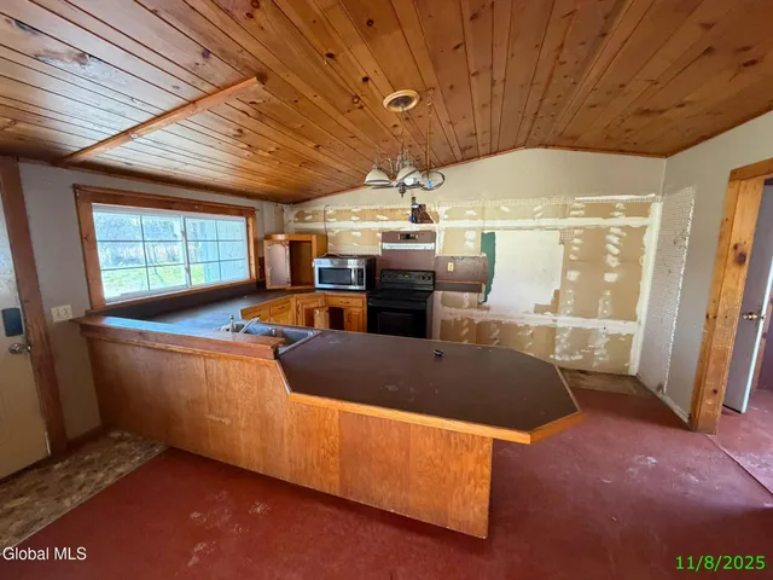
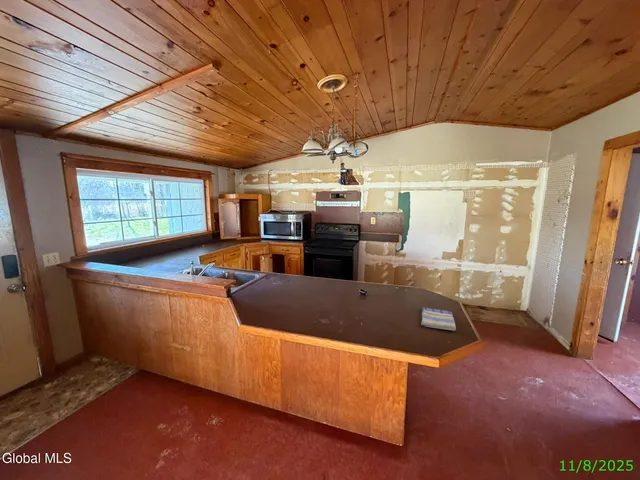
+ dish towel [420,306,457,331]
